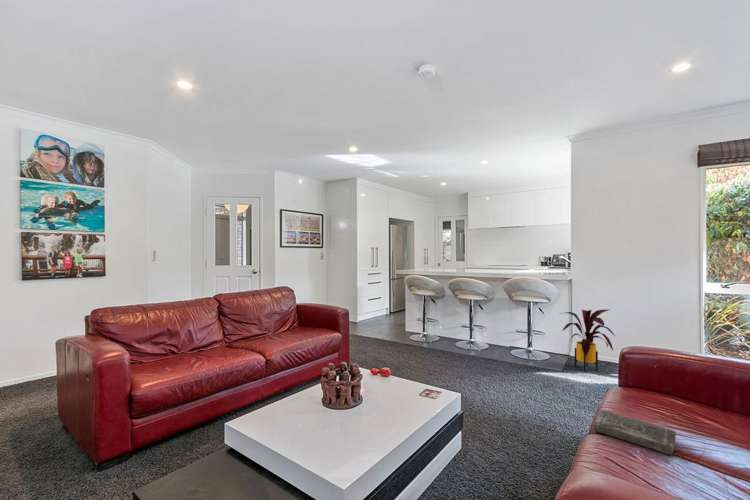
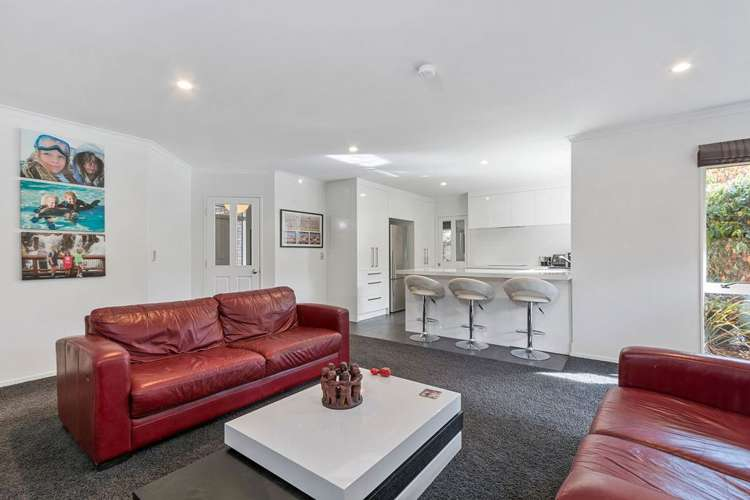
- house plant [559,309,616,372]
- book [593,409,677,456]
